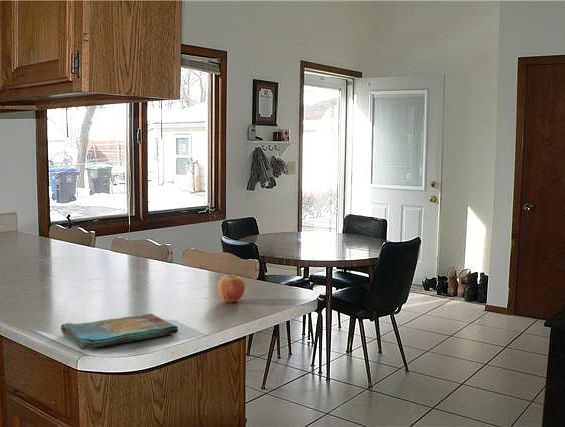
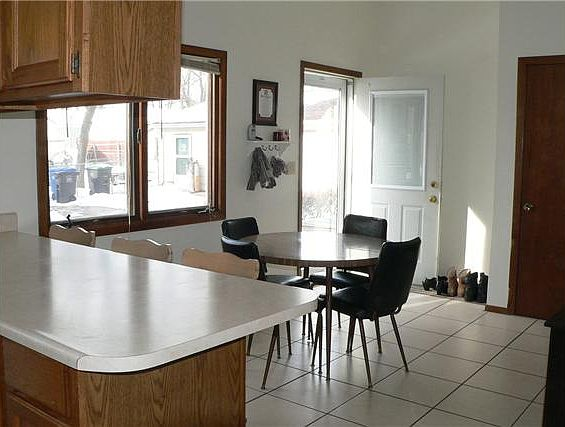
- dish towel [60,312,179,350]
- fruit [217,273,246,303]
